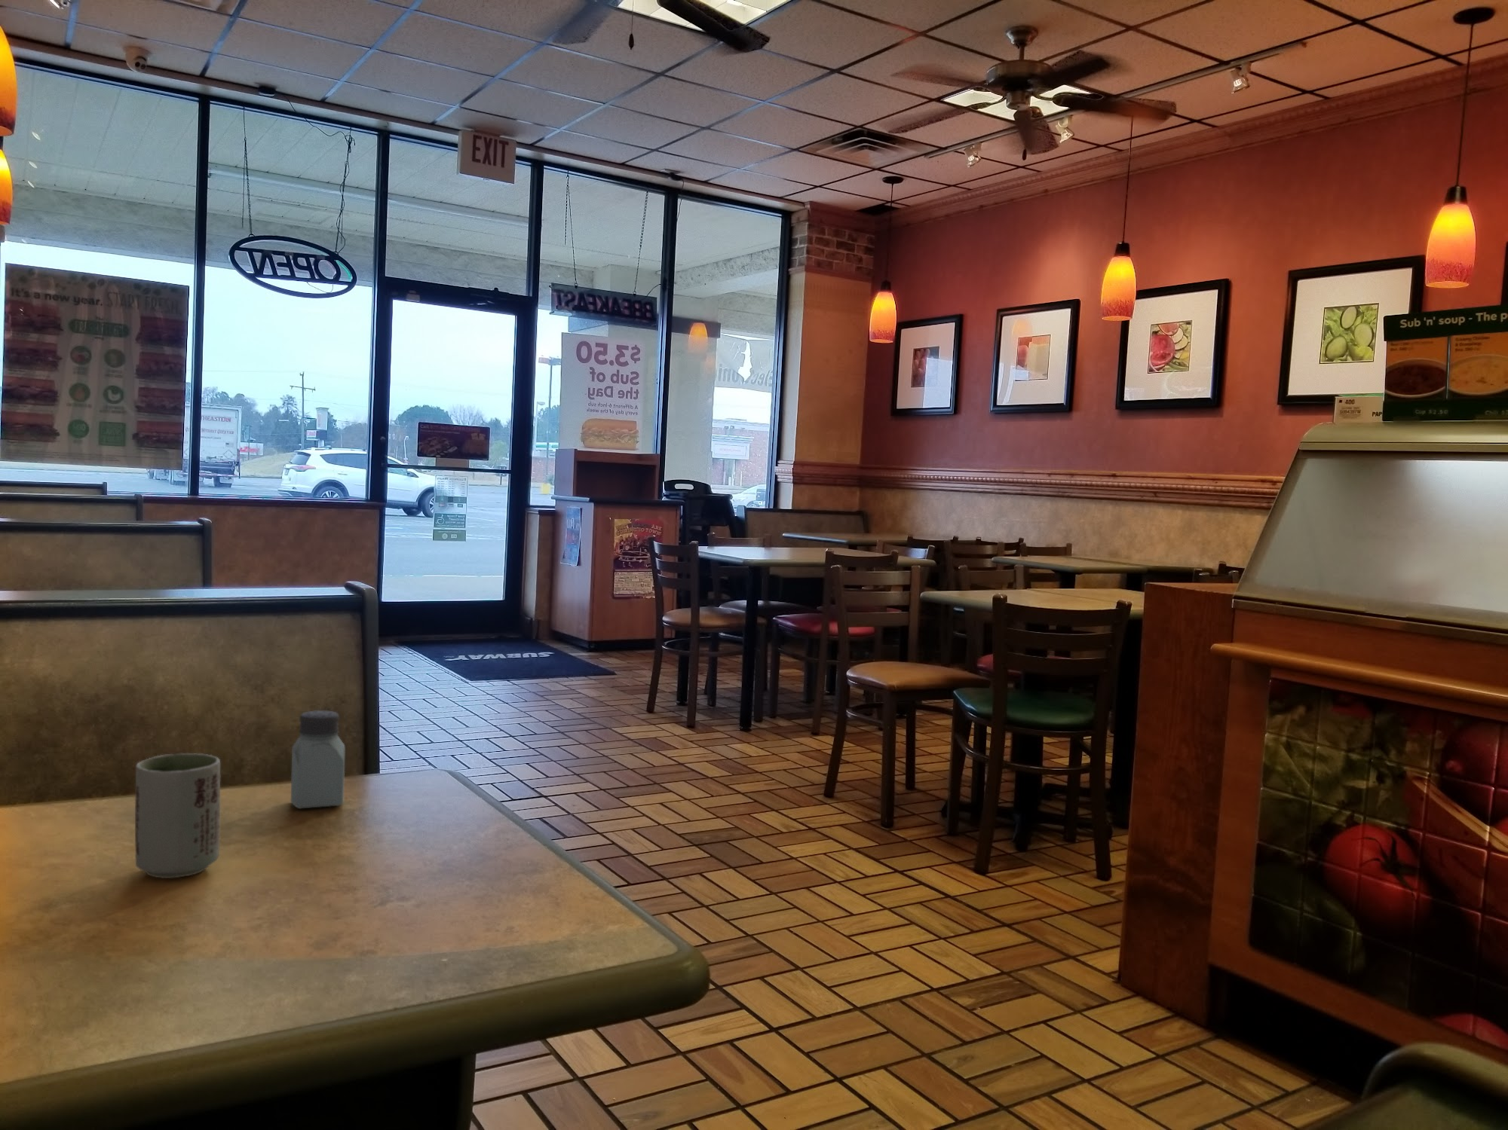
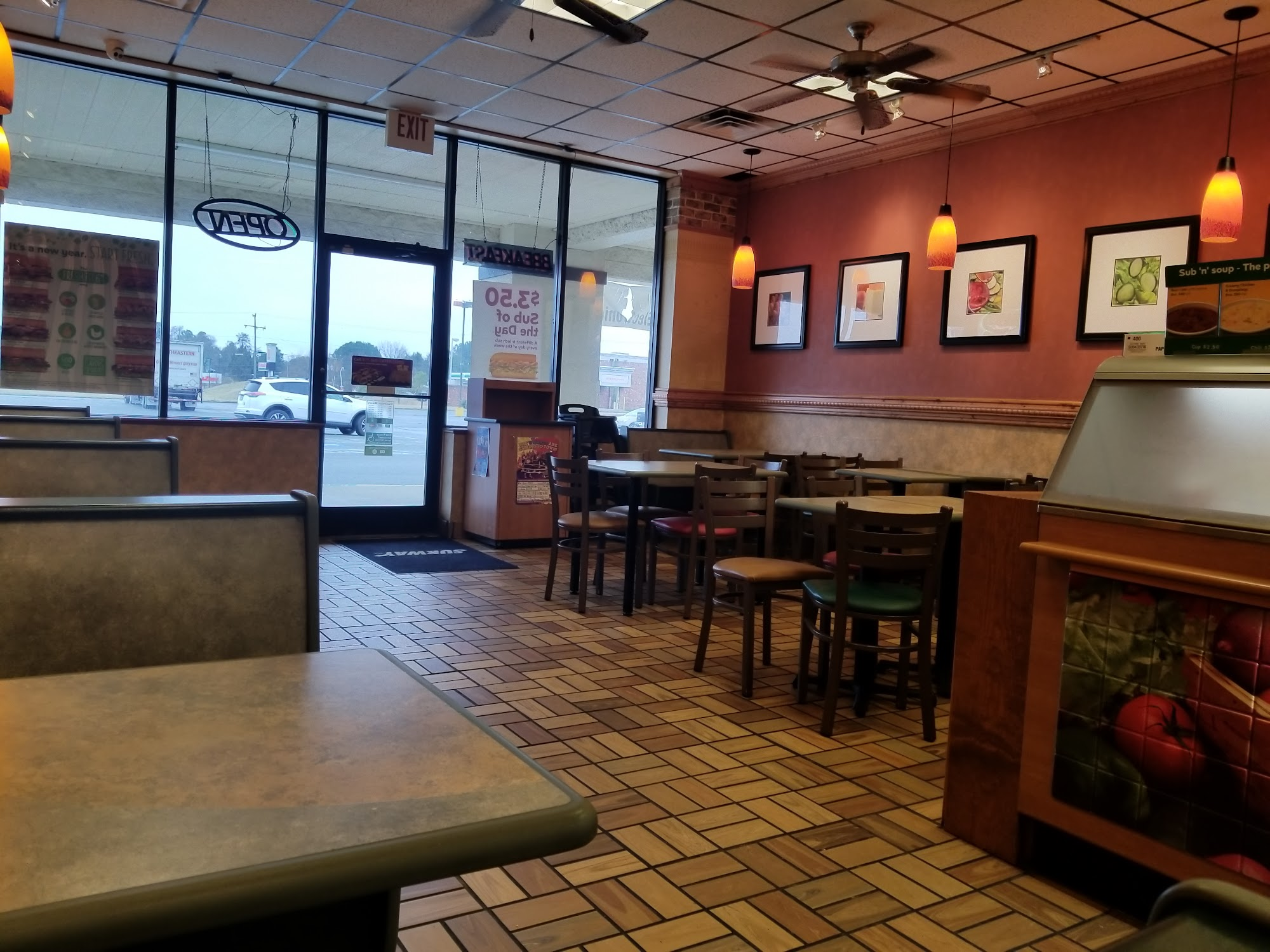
- cup [134,753,221,880]
- saltshaker [290,710,346,810]
